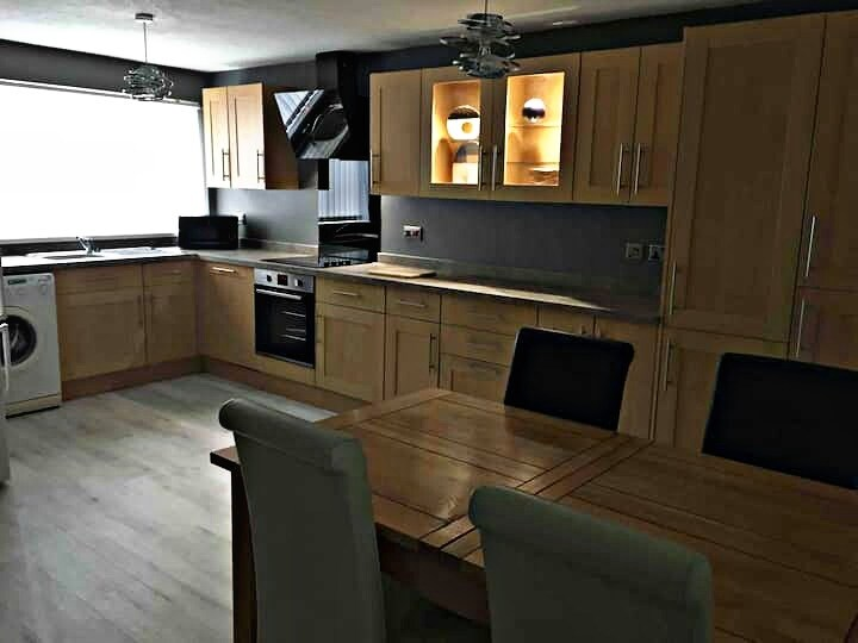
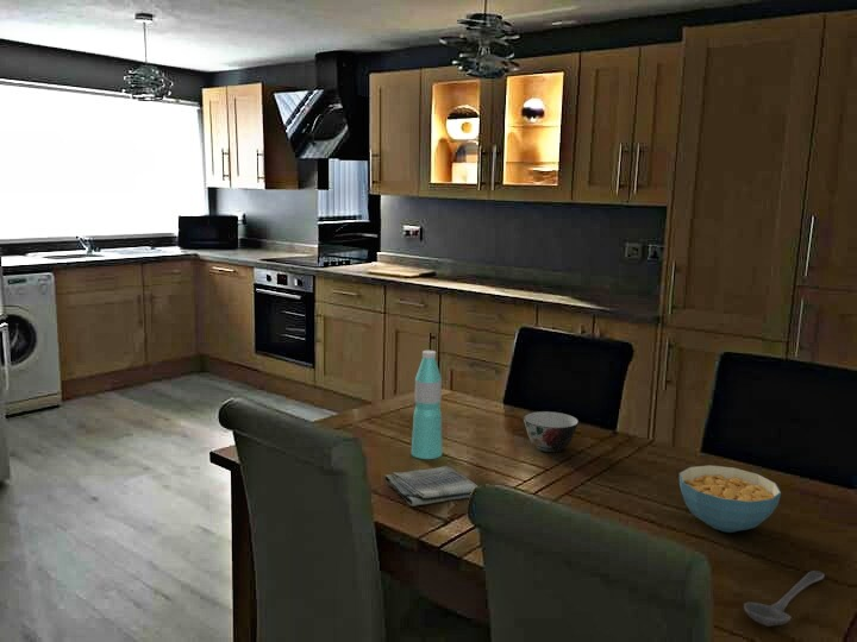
+ stirrer [743,569,826,628]
+ soup bowl [523,410,580,453]
+ cereal bowl [678,464,782,534]
+ water bottle [411,350,443,460]
+ dish towel [383,465,478,508]
